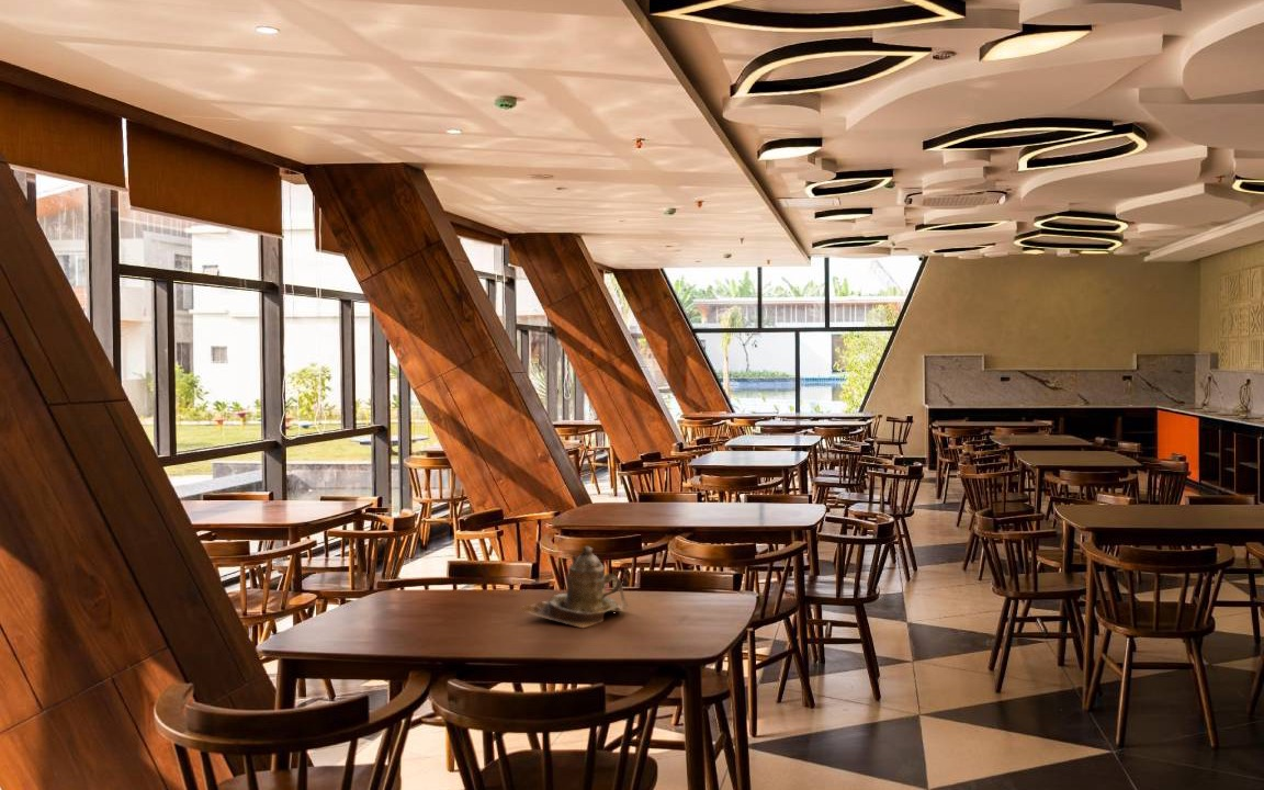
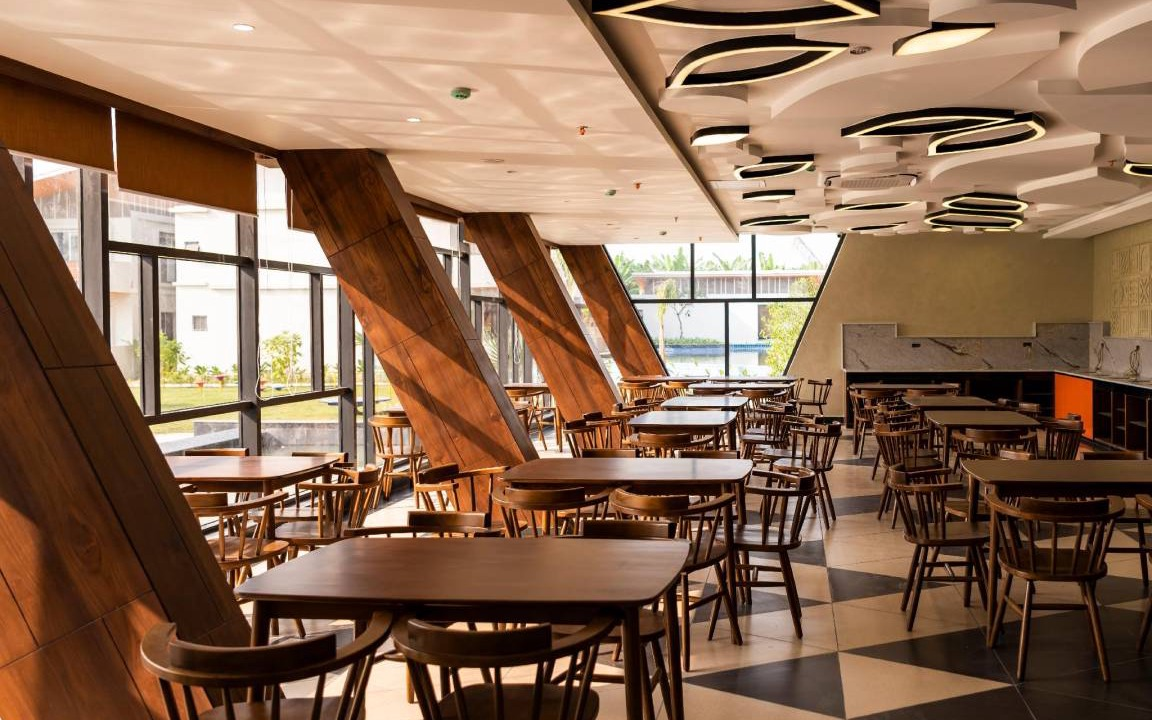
- teapot [519,545,630,629]
